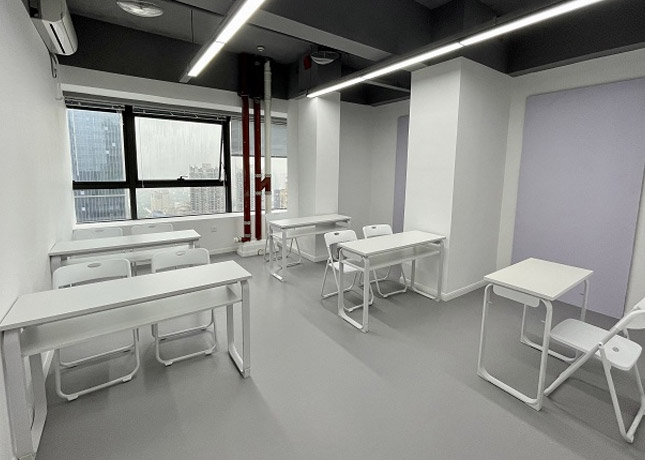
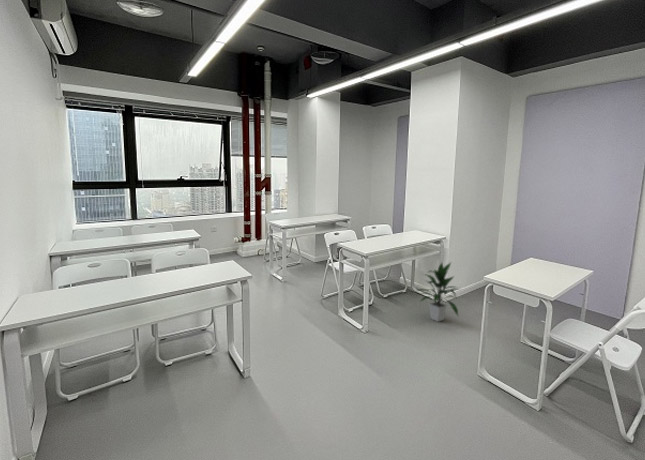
+ indoor plant [415,261,462,323]
